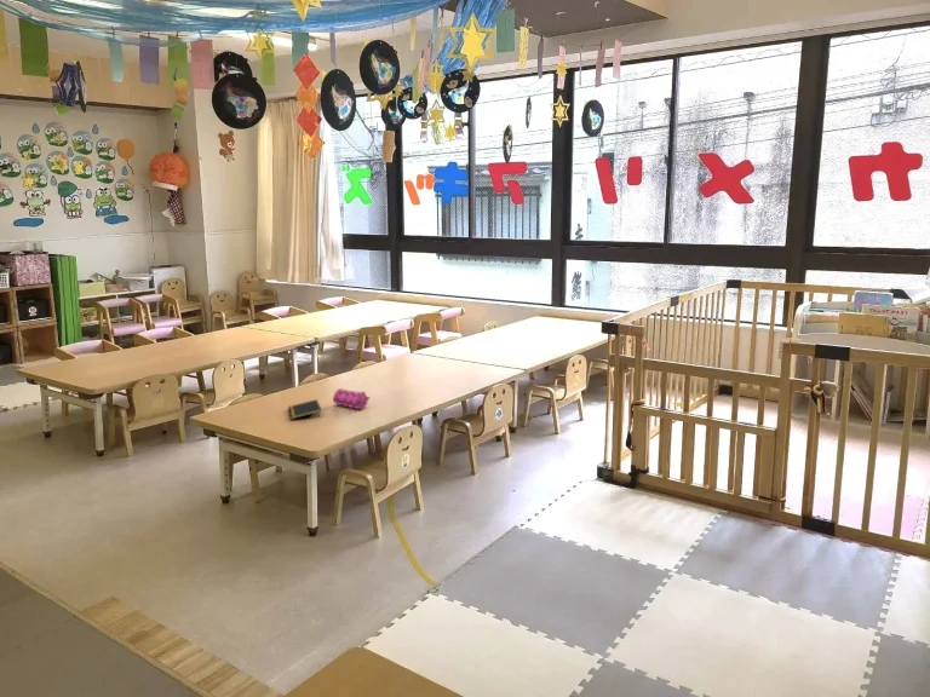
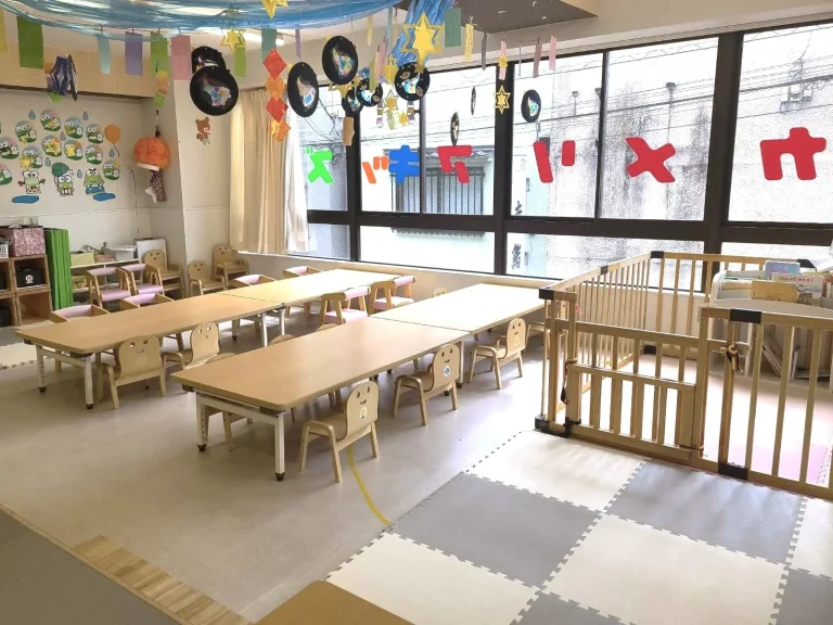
- pencil case [332,387,371,410]
- notepad [287,398,323,420]
